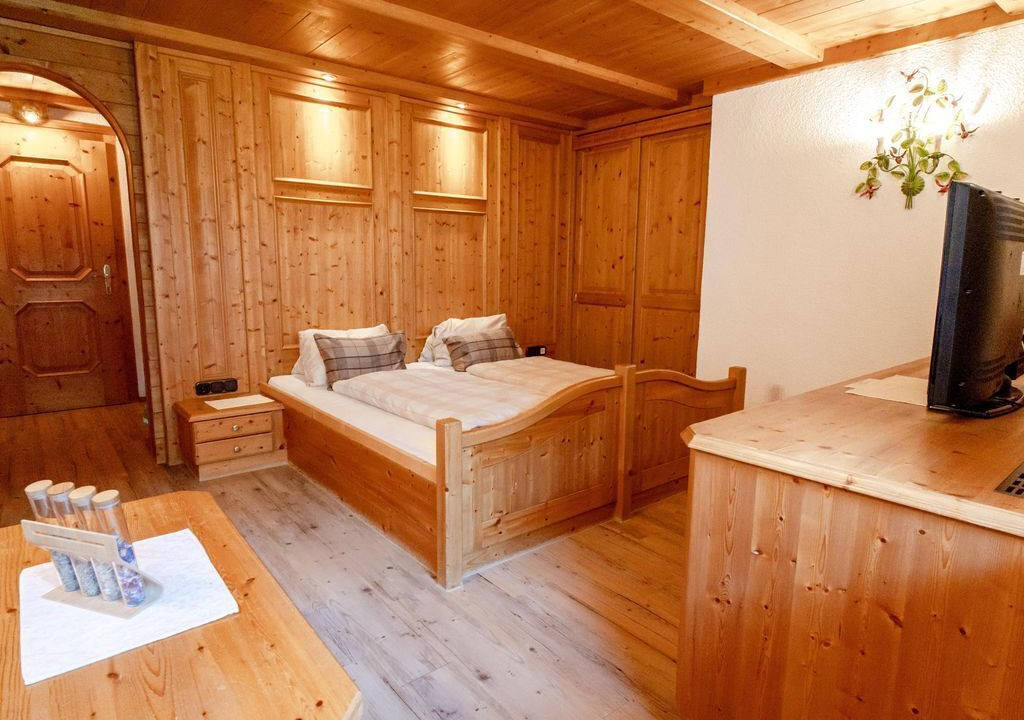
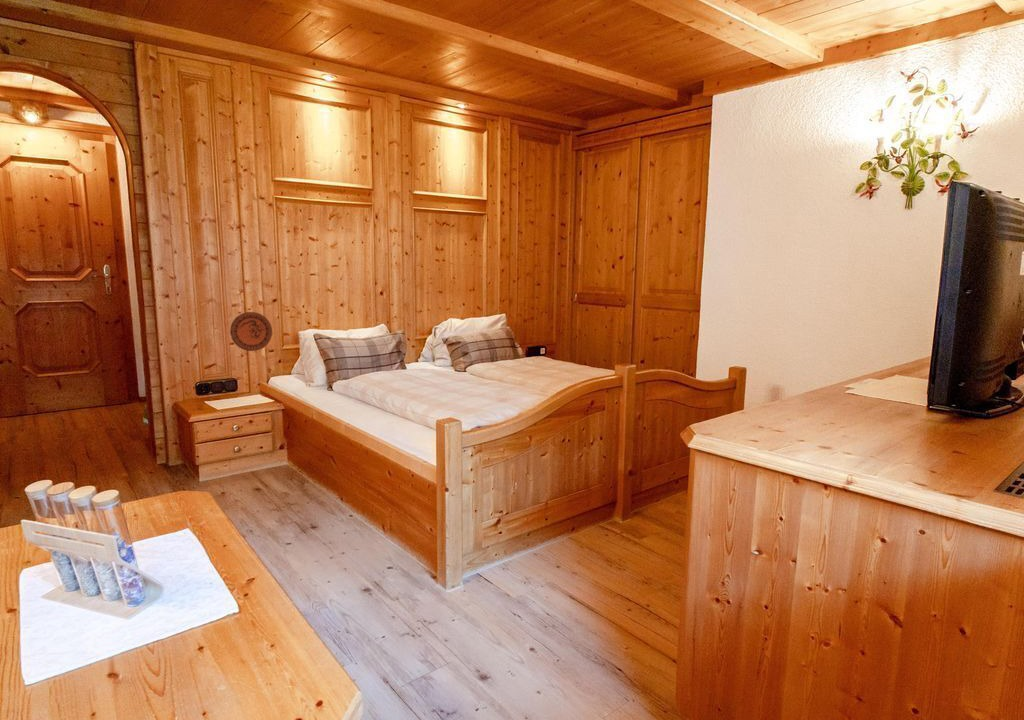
+ decorative plate [229,311,273,352]
